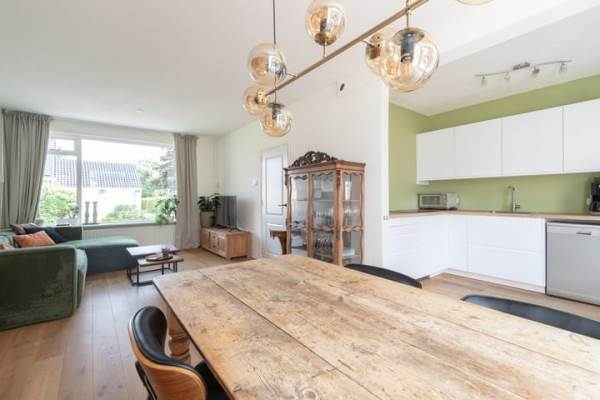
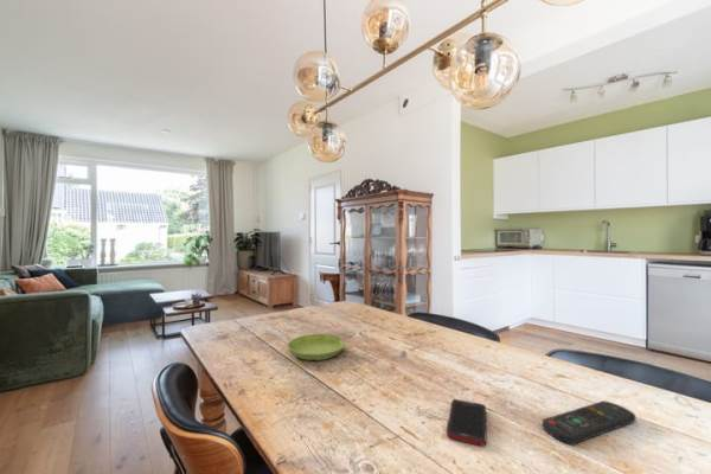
+ saucer [287,333,347,361]
+ remote control [542,399,636,446]
+ cell phone [446,398,487,447]
